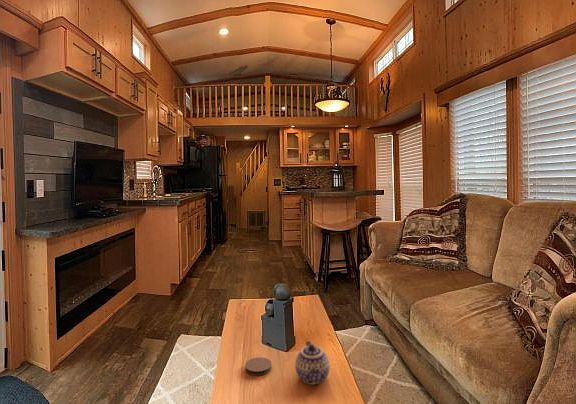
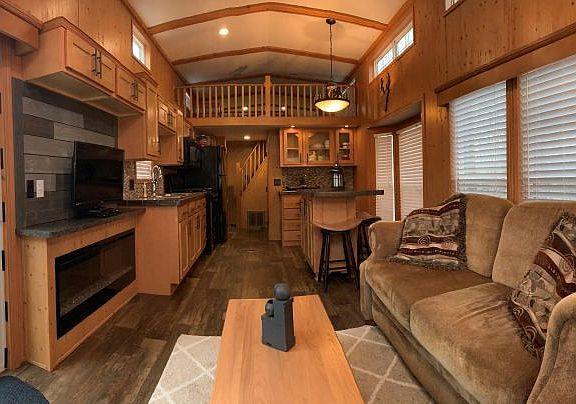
- coaster [244,356,273,376]
- teapot [294,340,331,385]
